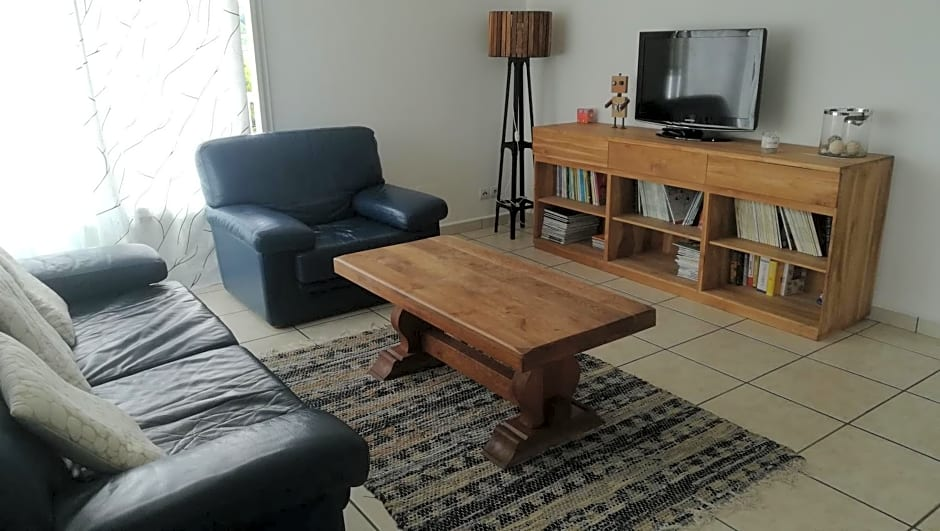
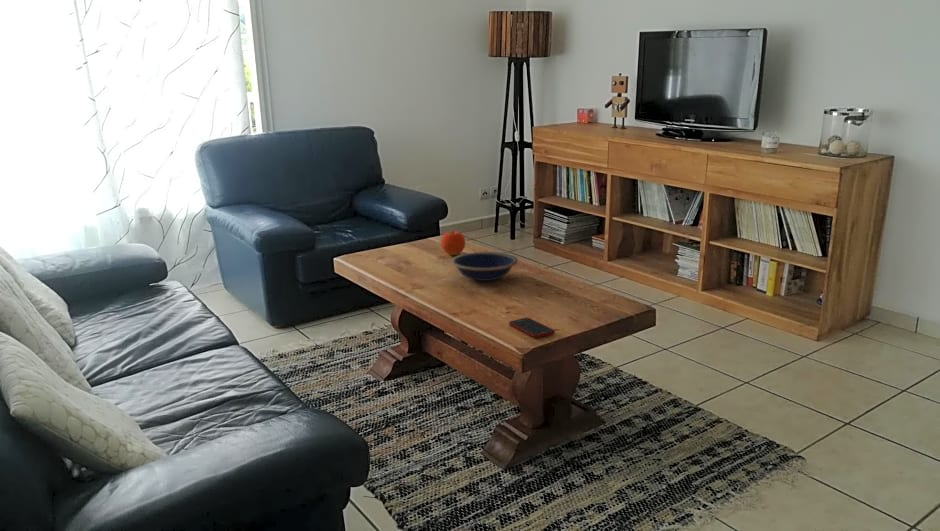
+ fruit [440,230,466,256]
+ bowl [450,251,518,282]
+ cell phone [508,317,556,339]
